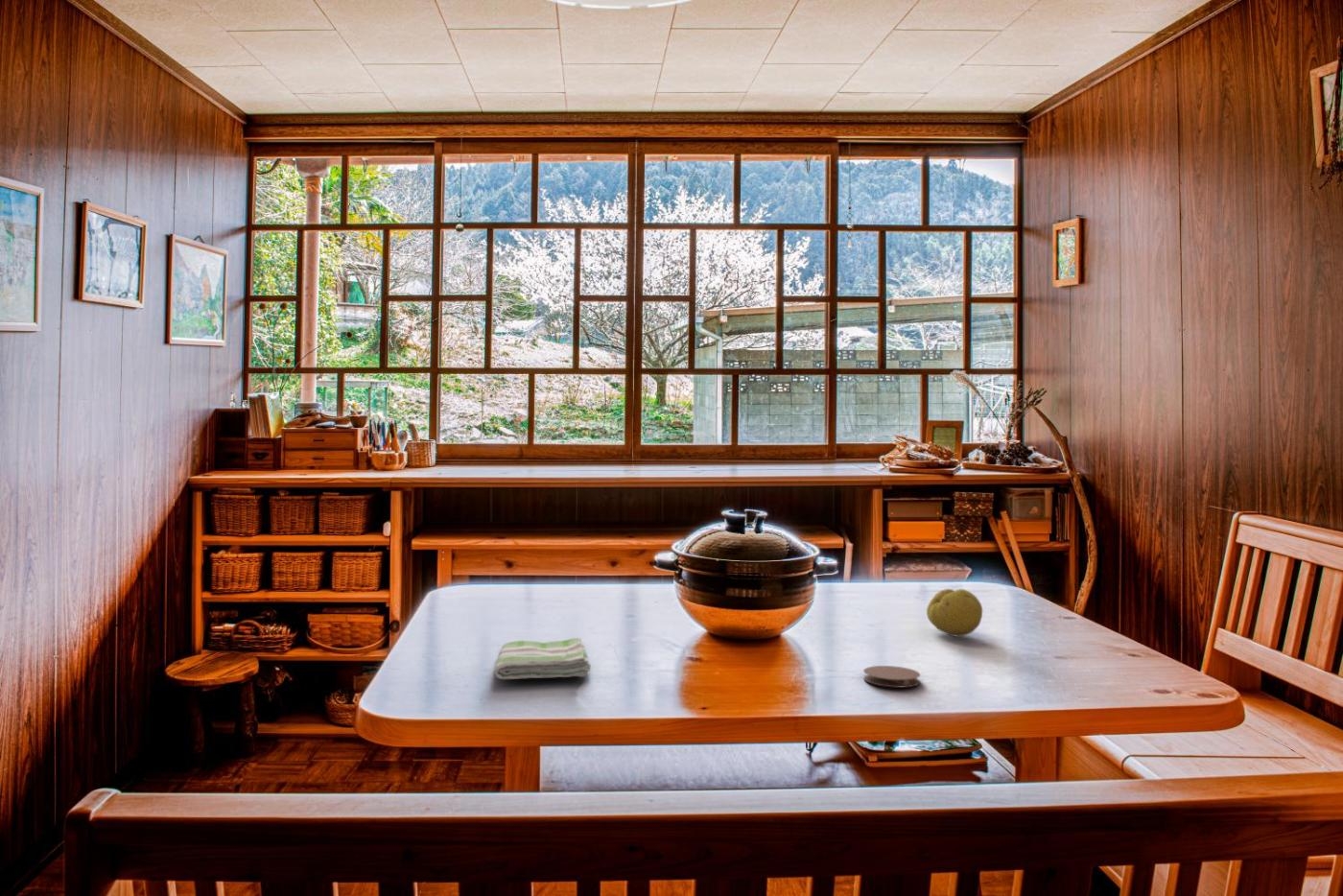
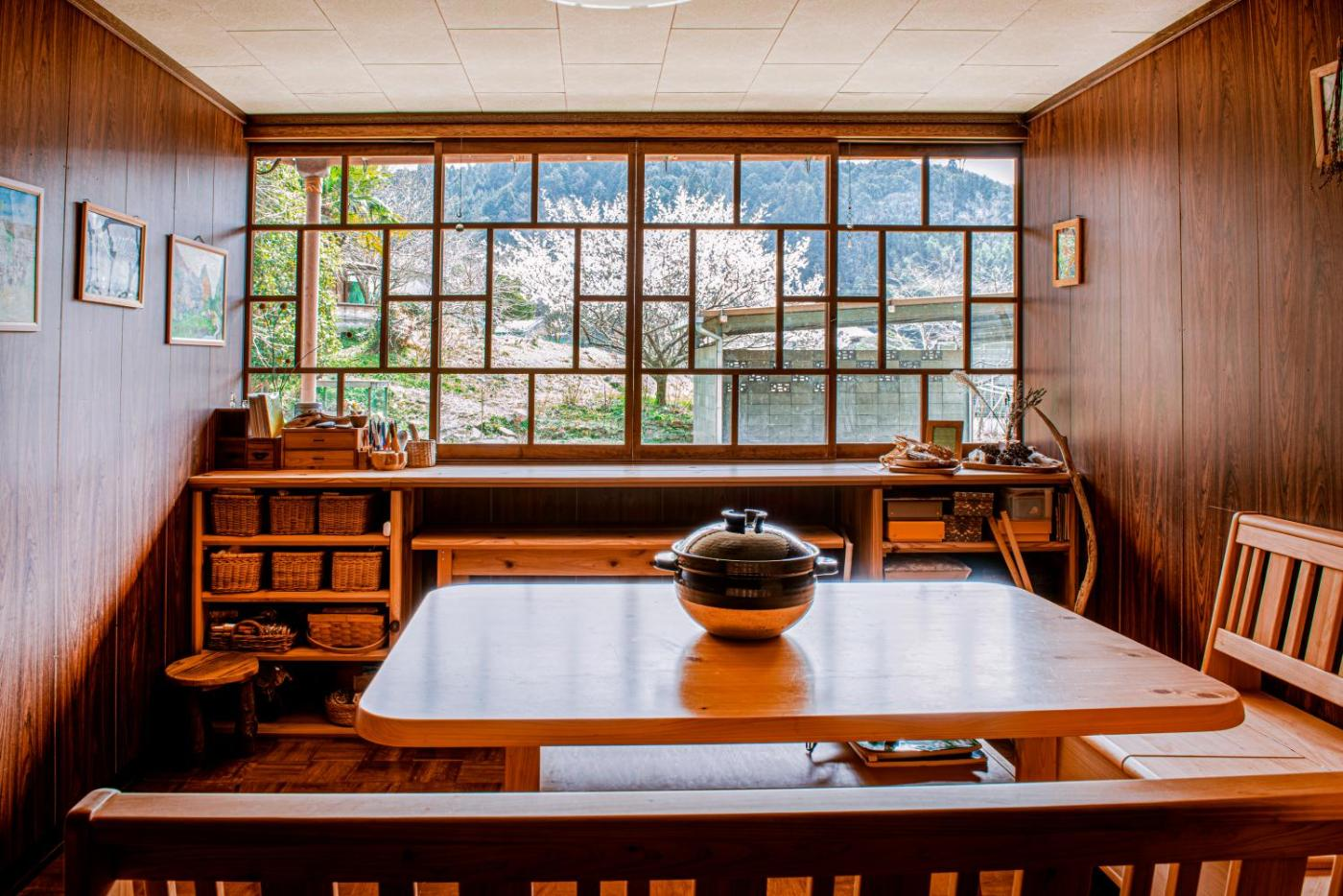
- dish towel [493,637,592,680]
- fruit [926,588,983,638]
- coaster [862,665,921,688]
